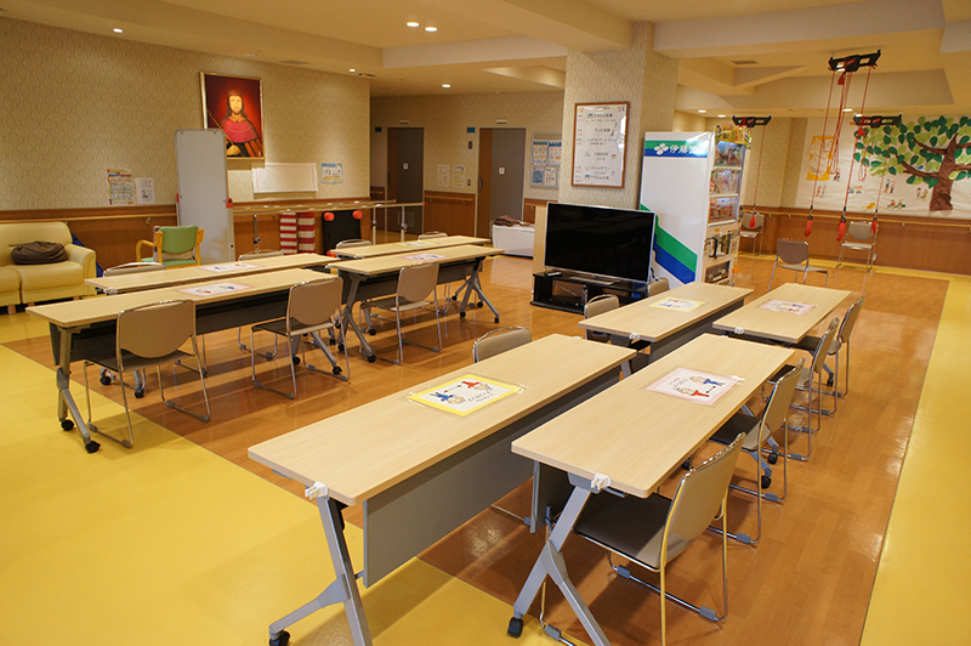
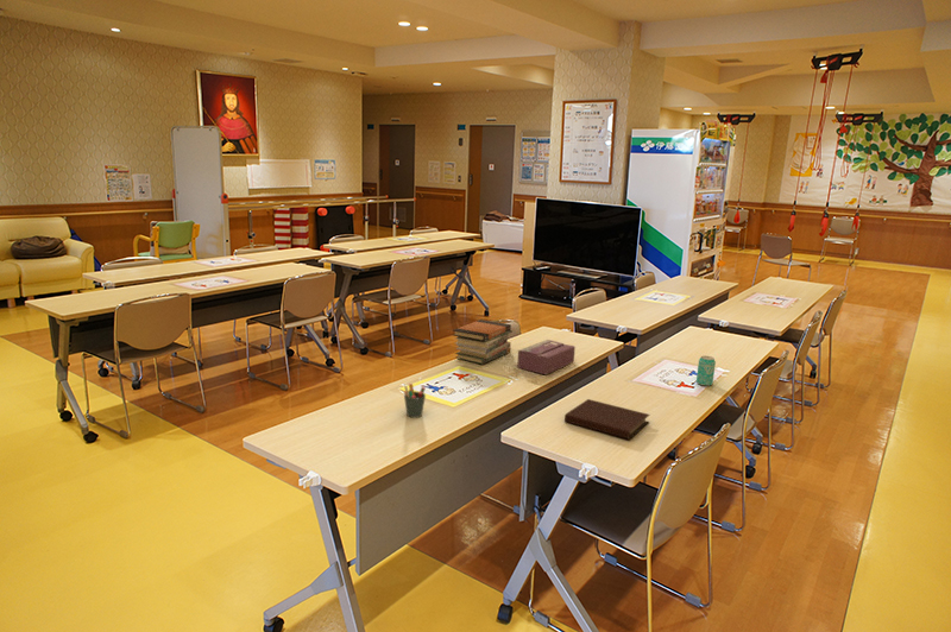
+ beverage can [695,355,717,387]
+ pen holder [403,383,427,419]
+ book stack [452,318,514,365]
+ notebook [563,398,650,441]
+ tissue box [516,339,577,375]
